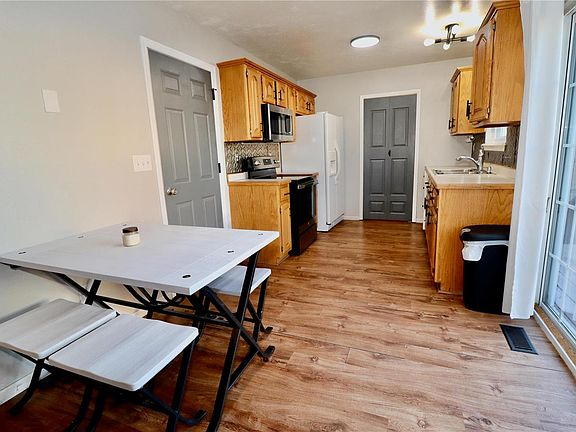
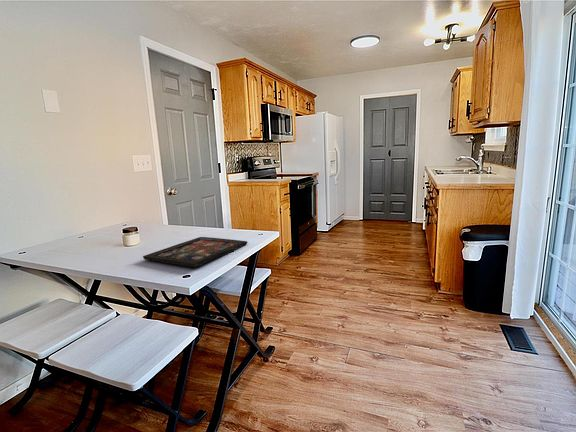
+ decorative tray [142,236,248,268]
